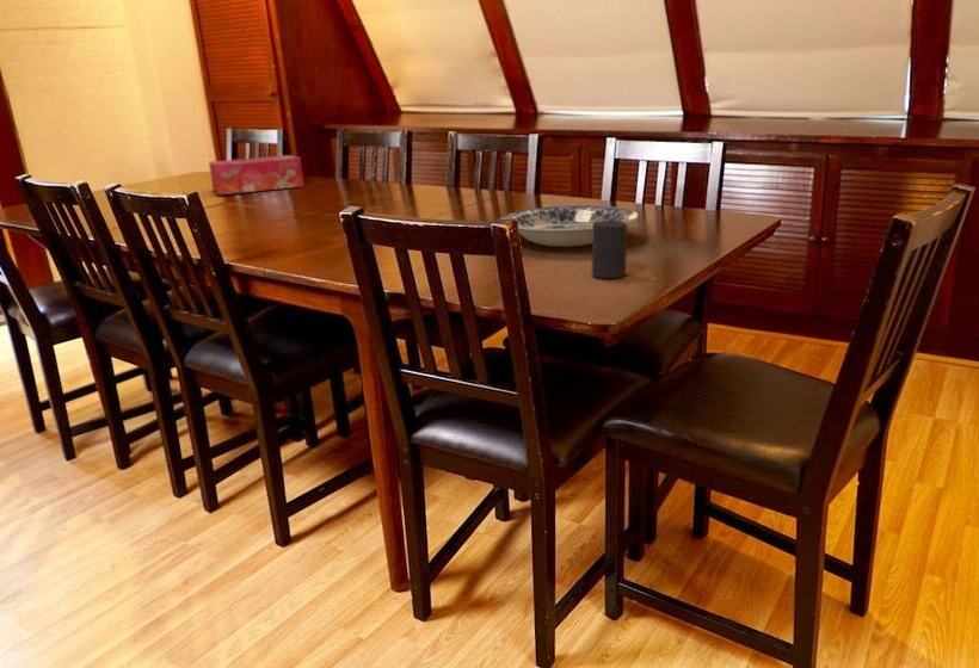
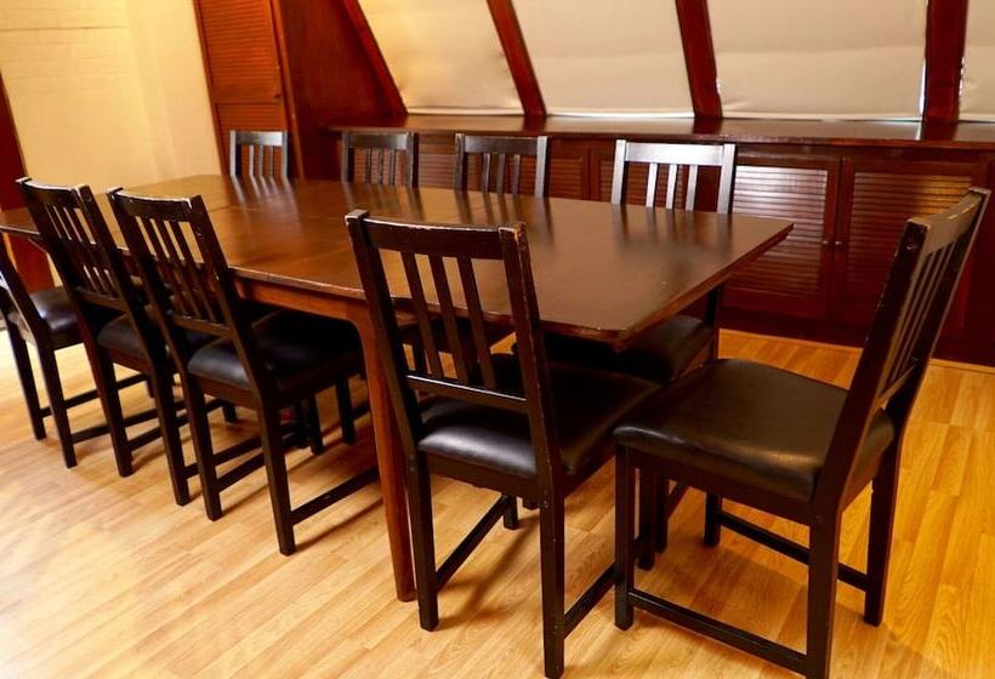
- tissue box [208,154,306,196]
- cup [591,221,628,279]
- plate [499,204,639,248]
